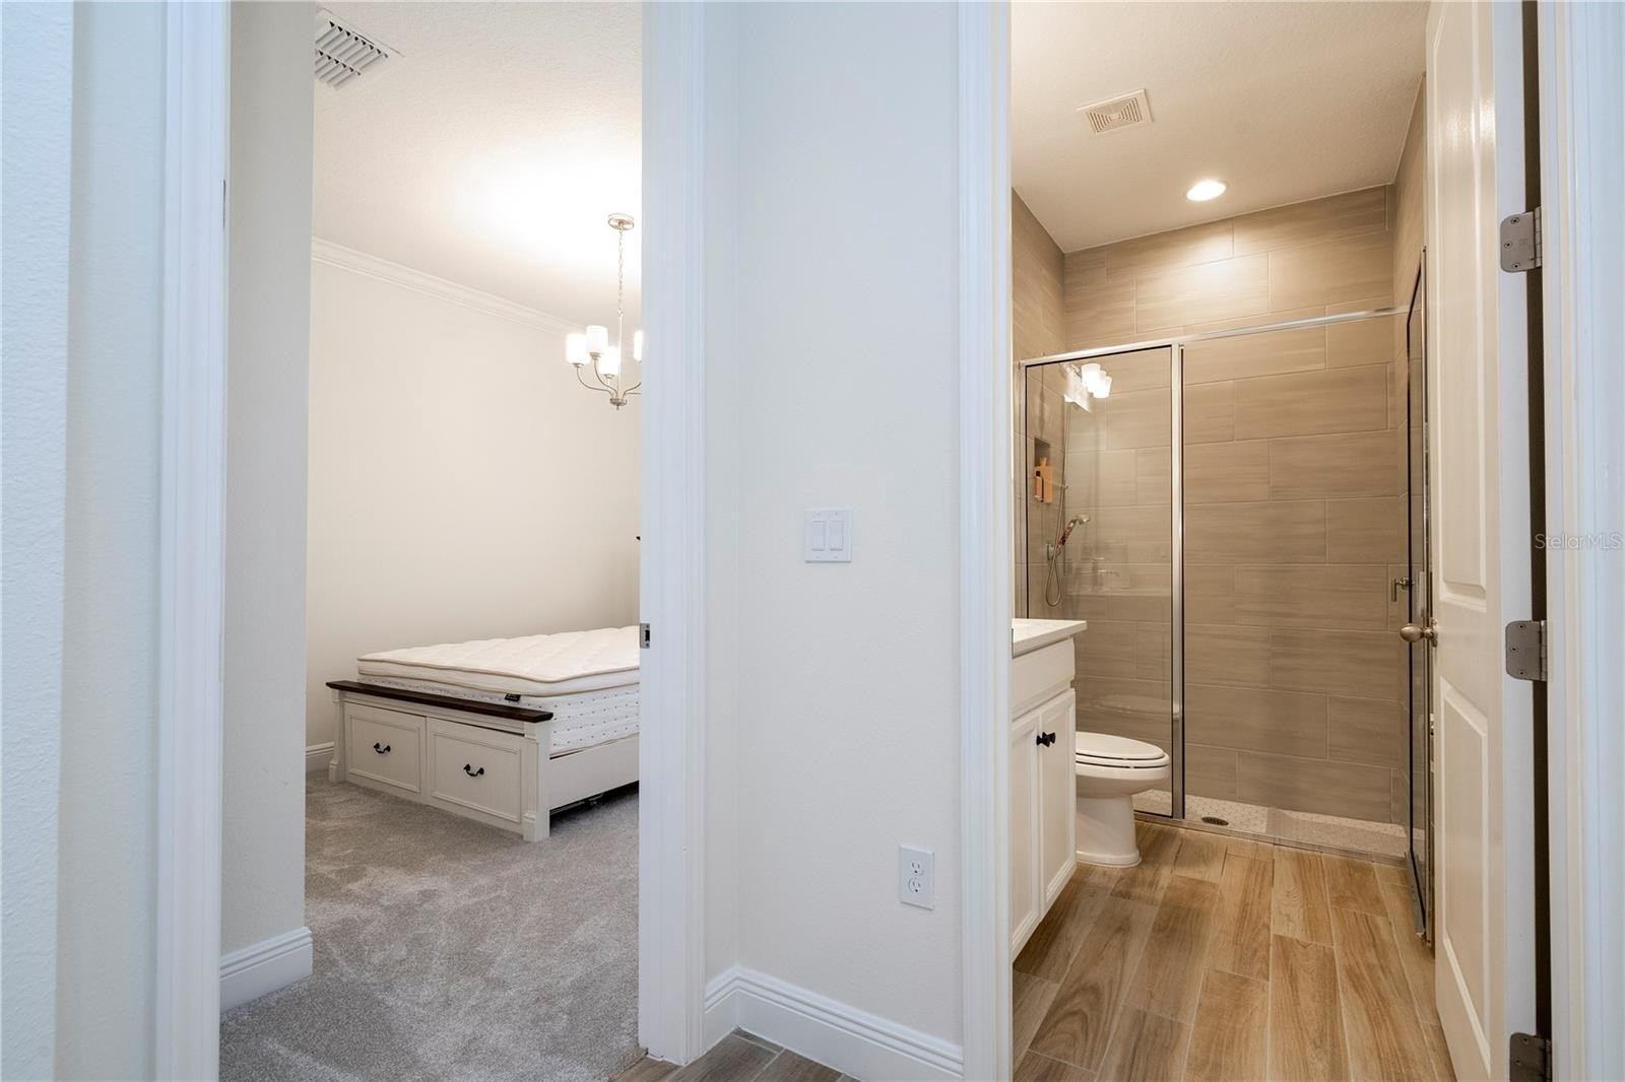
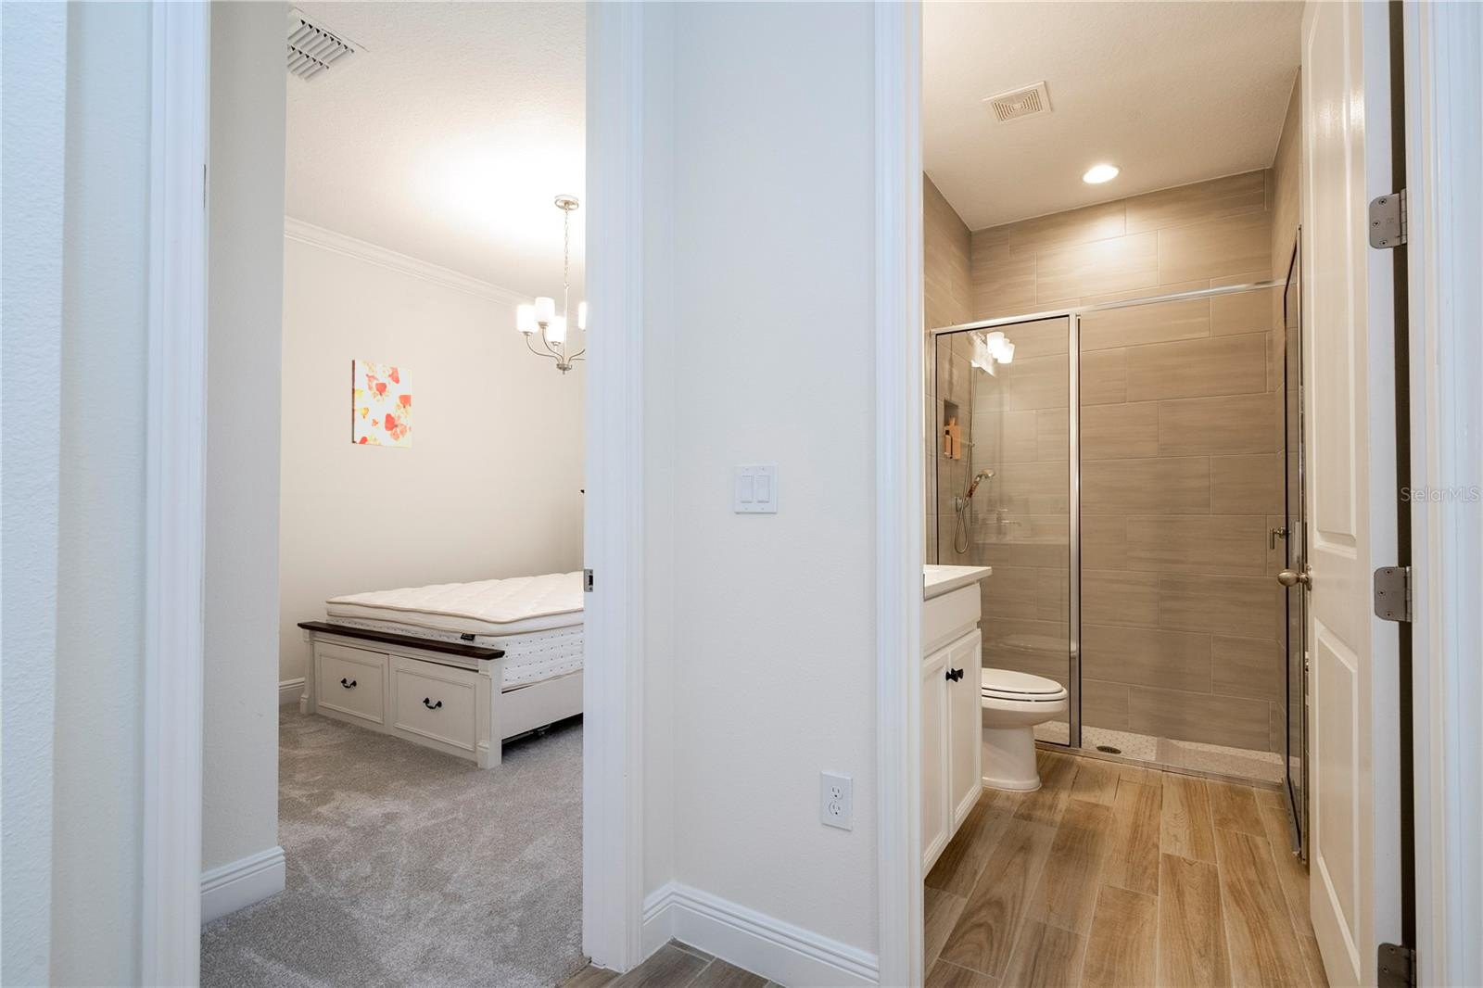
+ wall art [352,358,411,449]
